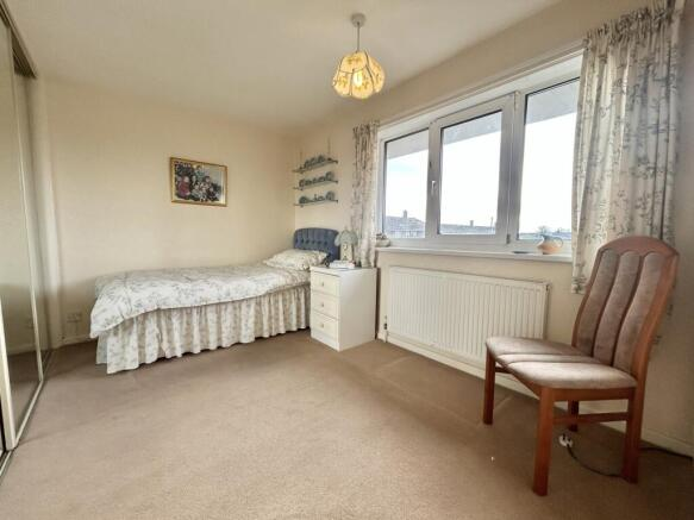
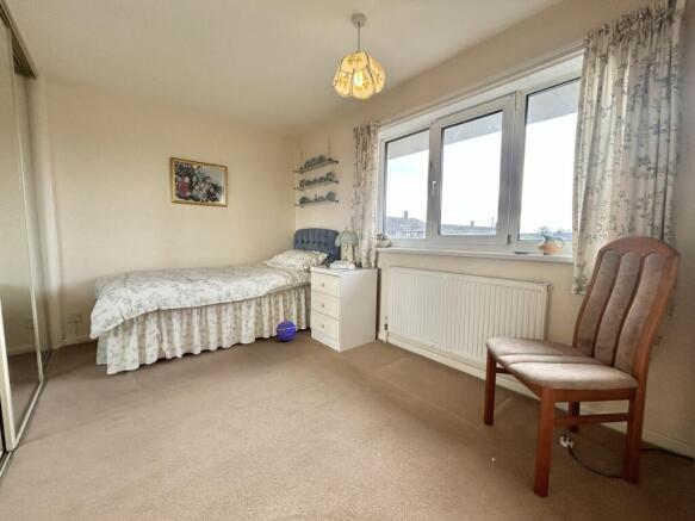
+ decorative ball [275,320,297,342]
